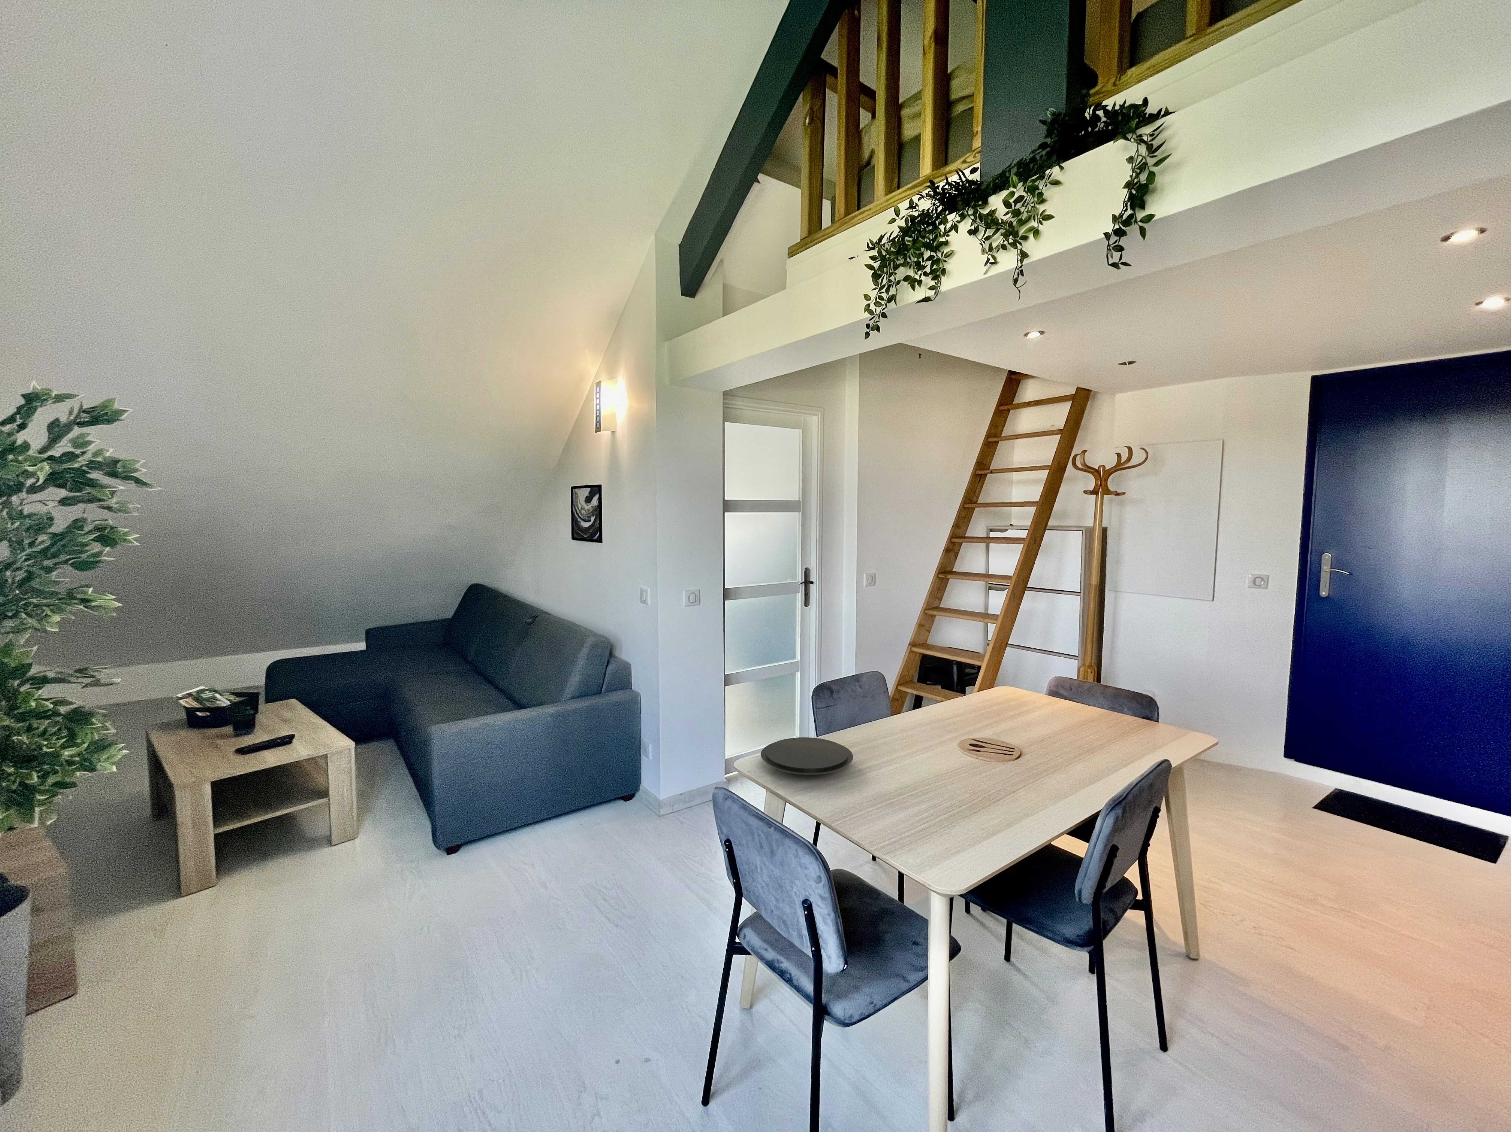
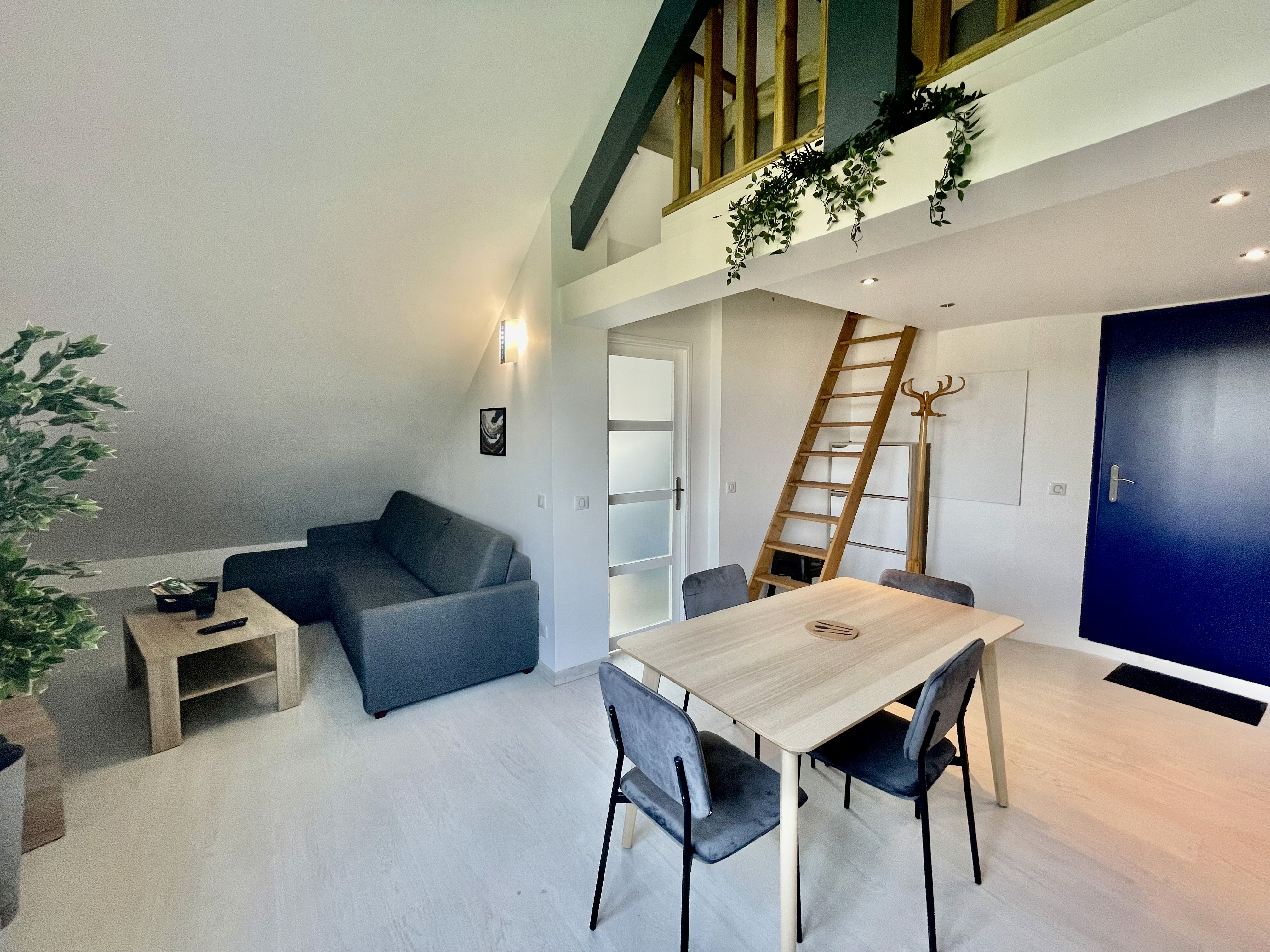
- plate [760,737,853,775]
